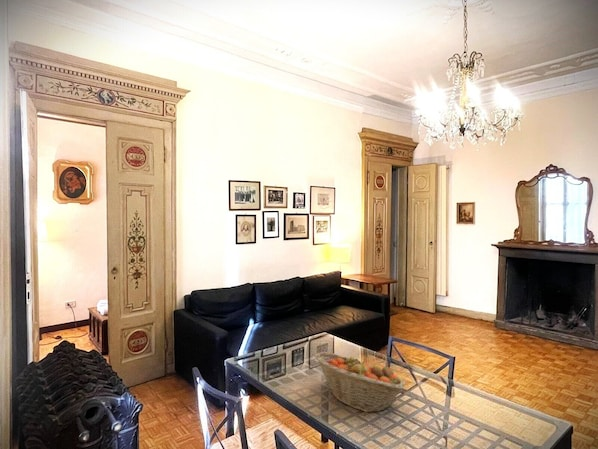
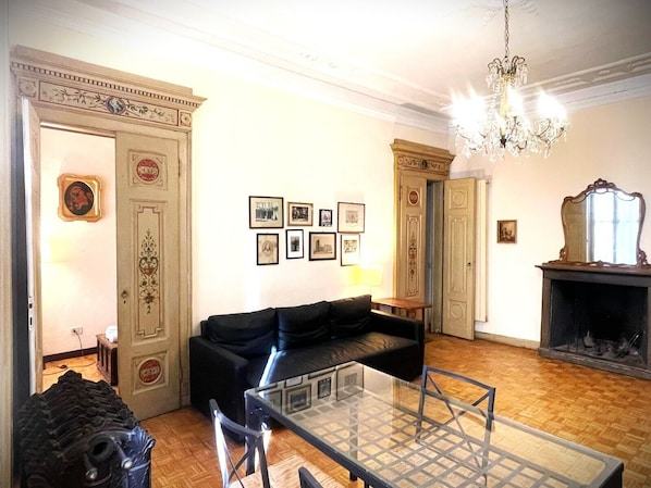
- fruit basket [313,351,406,413]
